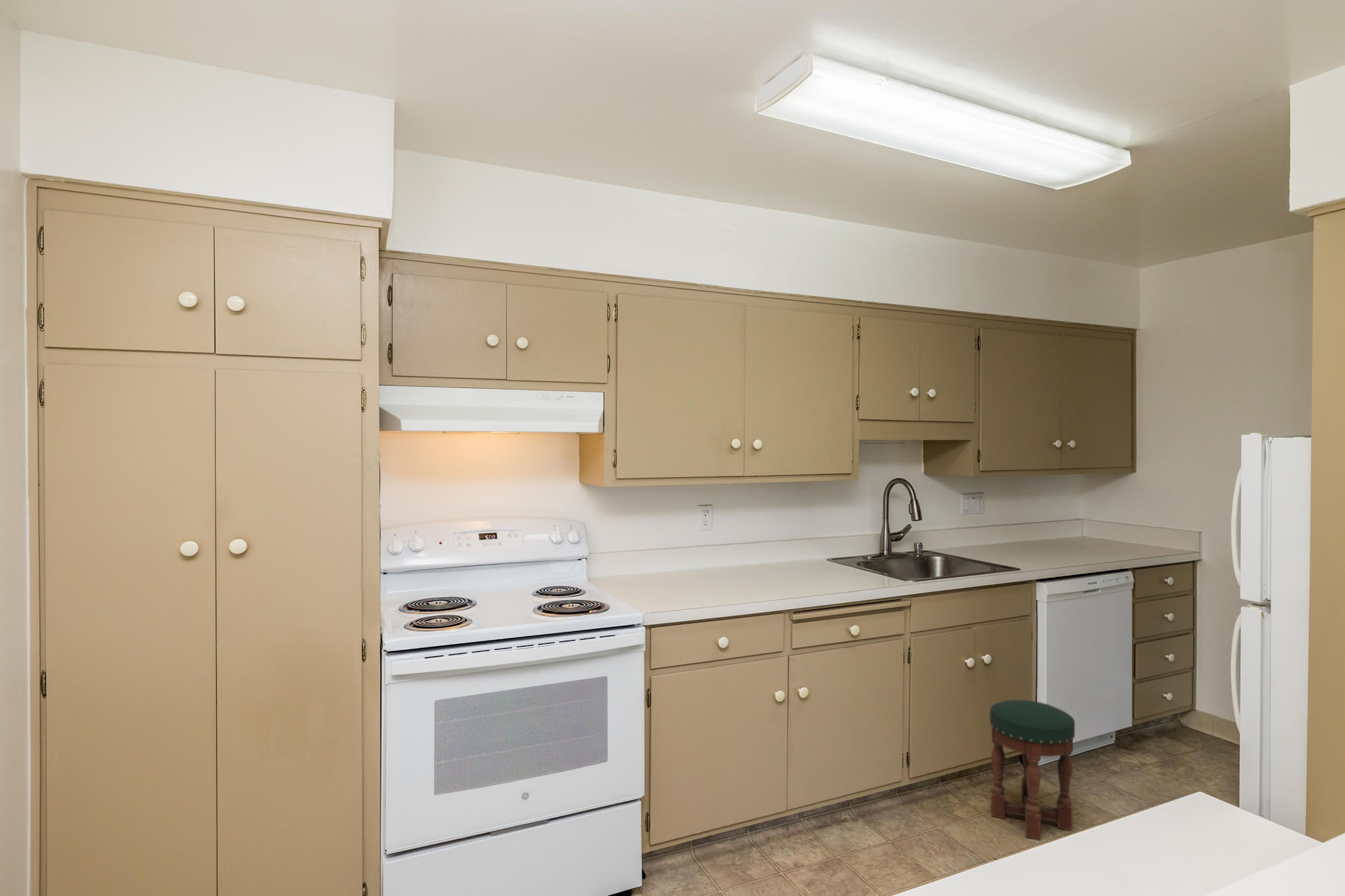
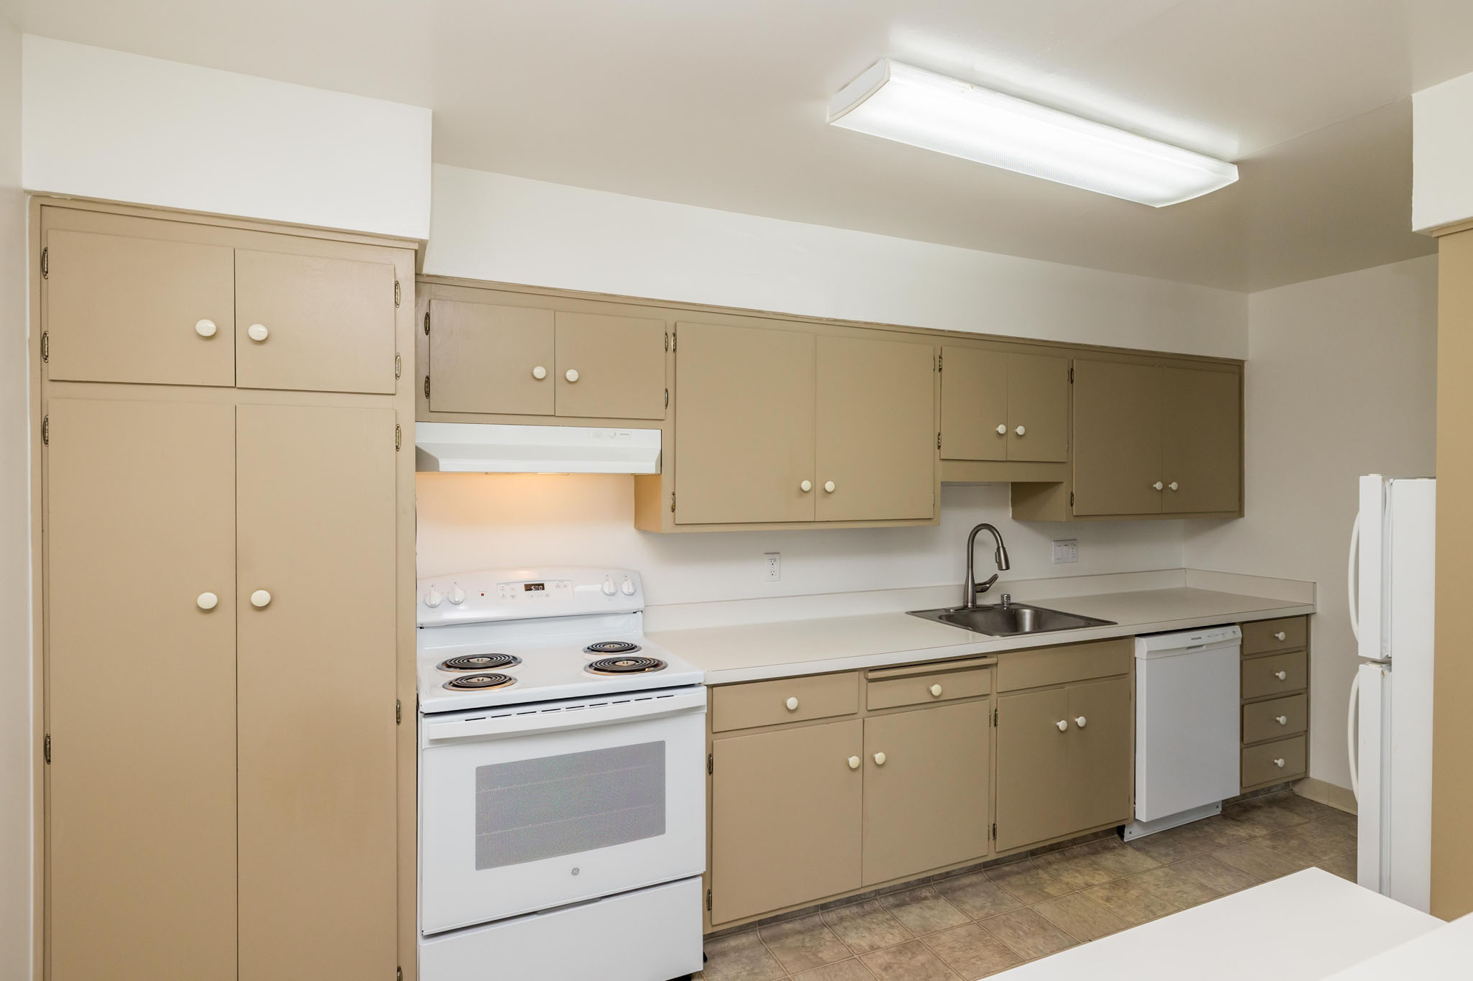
- stool [989,699,1076,840]
